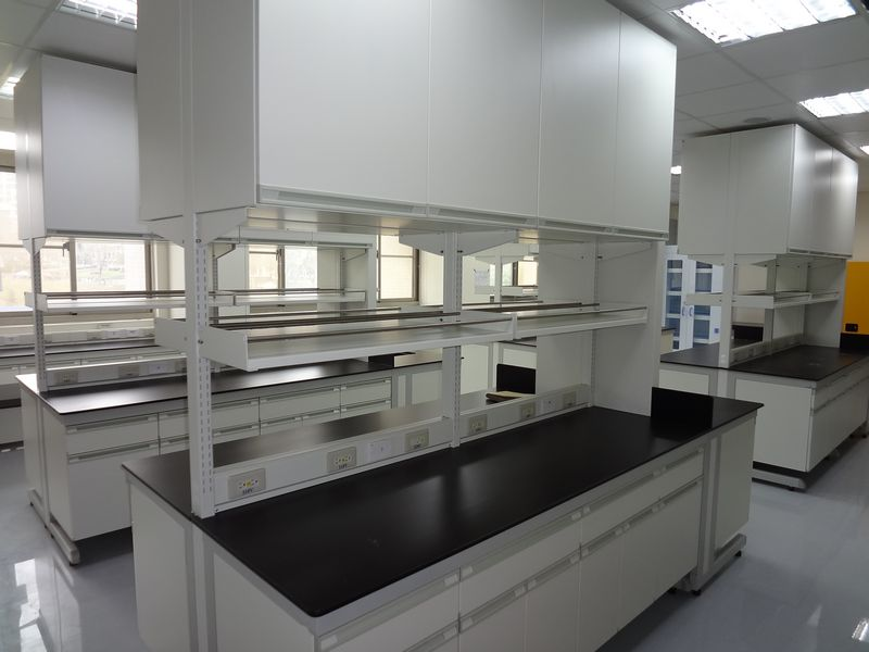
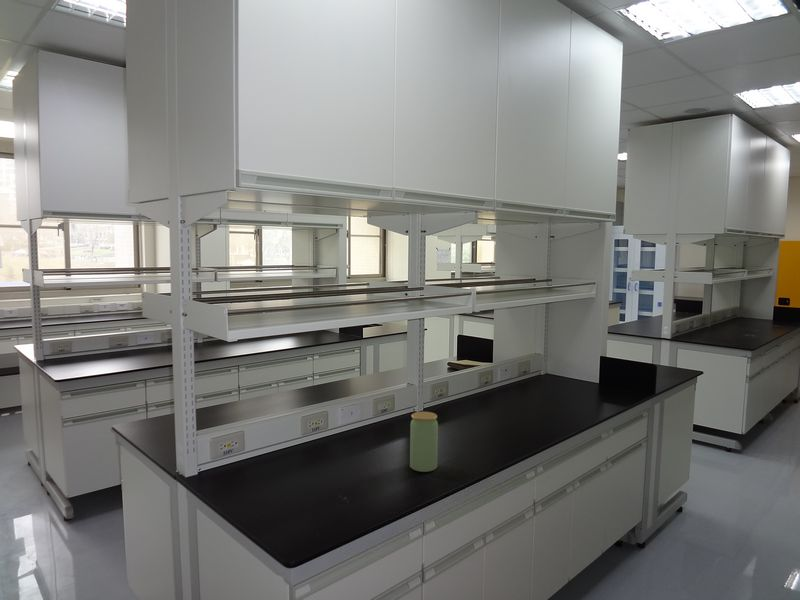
+ jar [409,411,439,473]
